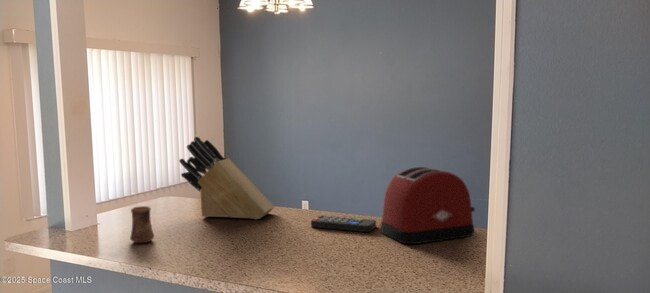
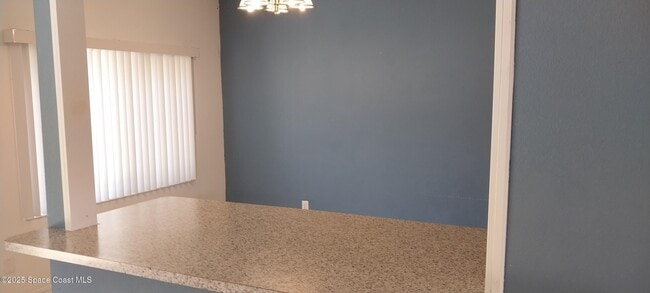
- toaster [379,166,476,245]
- cup [129,205,155,244]
- remote control [310,214,377,233]
- knife block [178,136,275,220]
